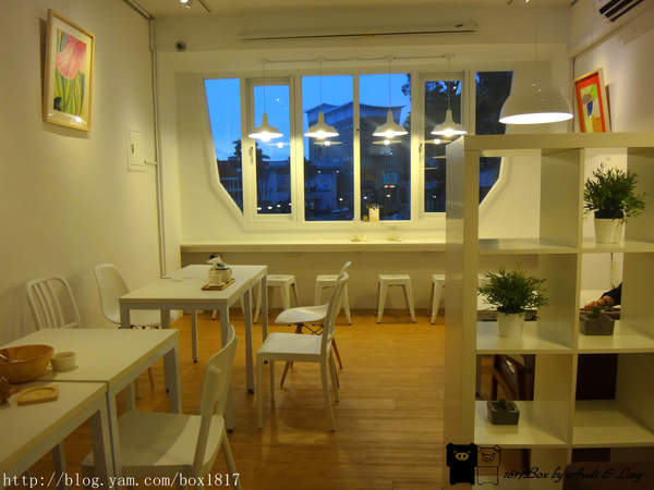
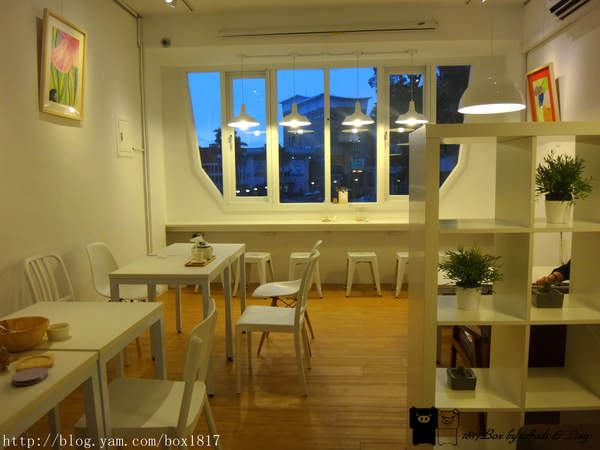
+ coaster [10,367,49,386]
